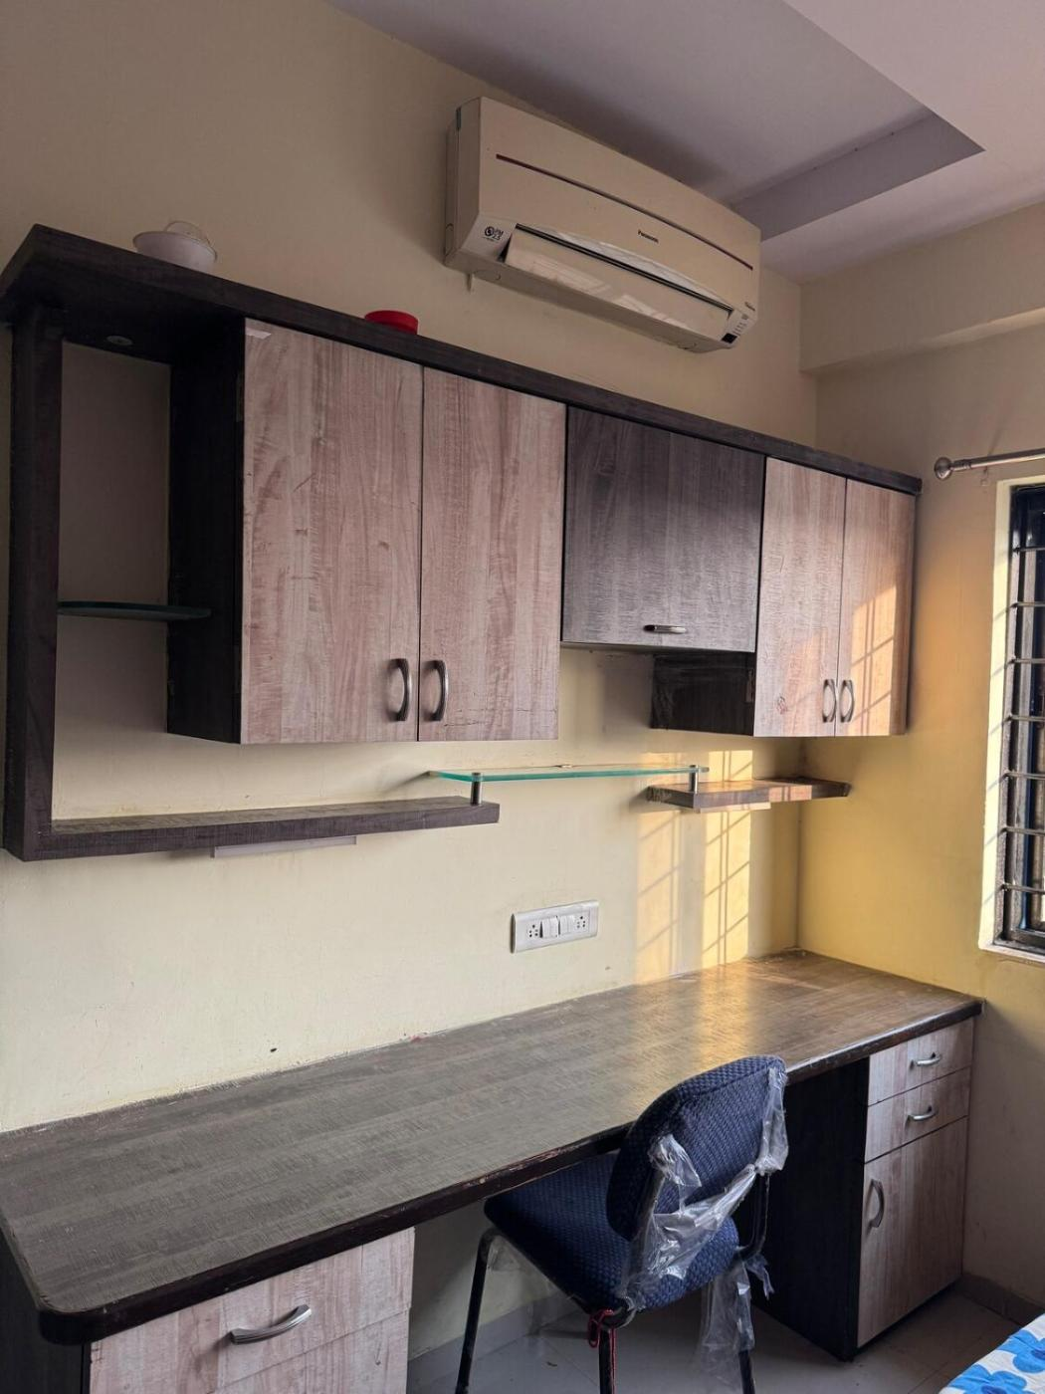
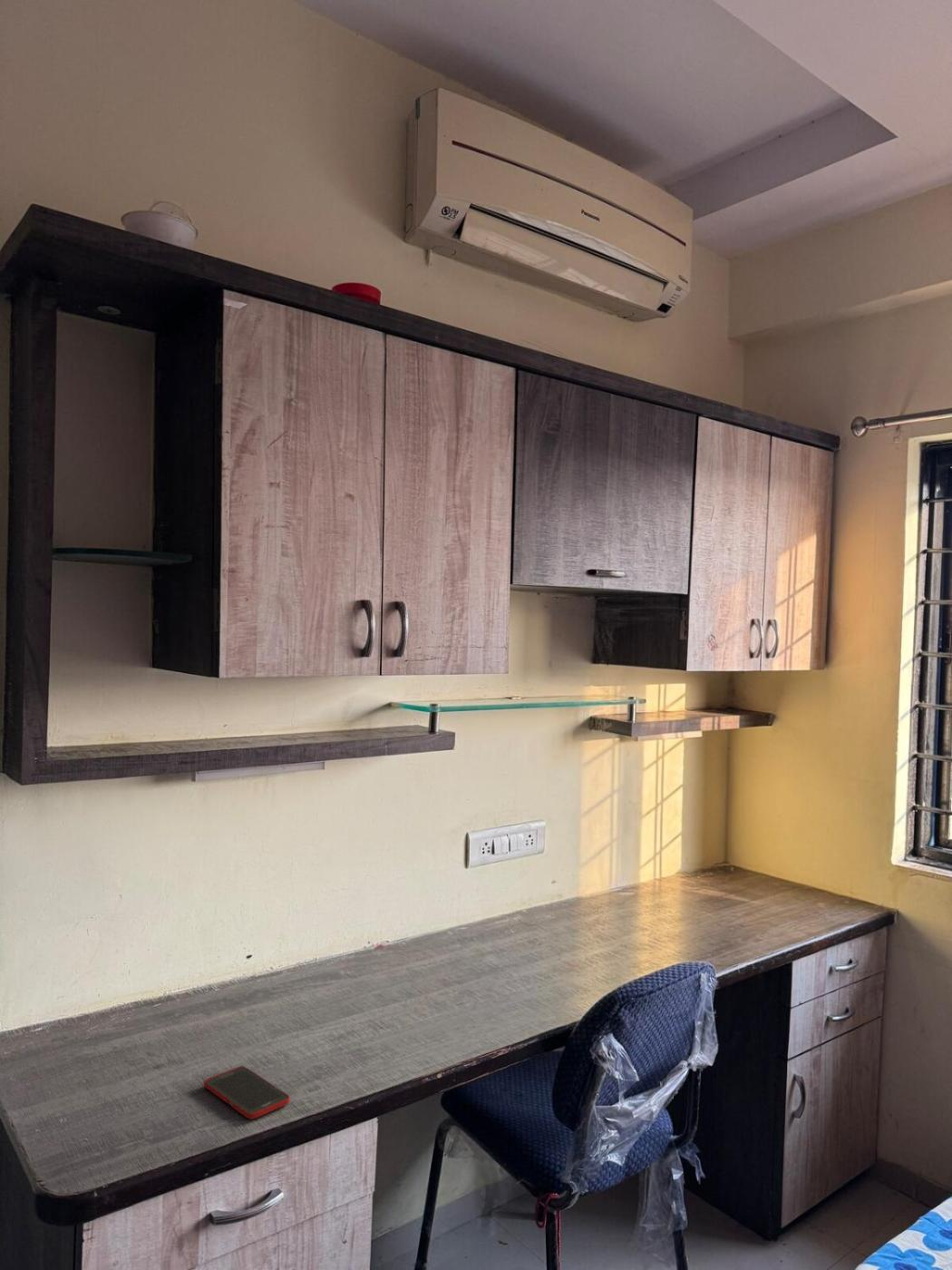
+ cell phone [203,1065,291,1120]
